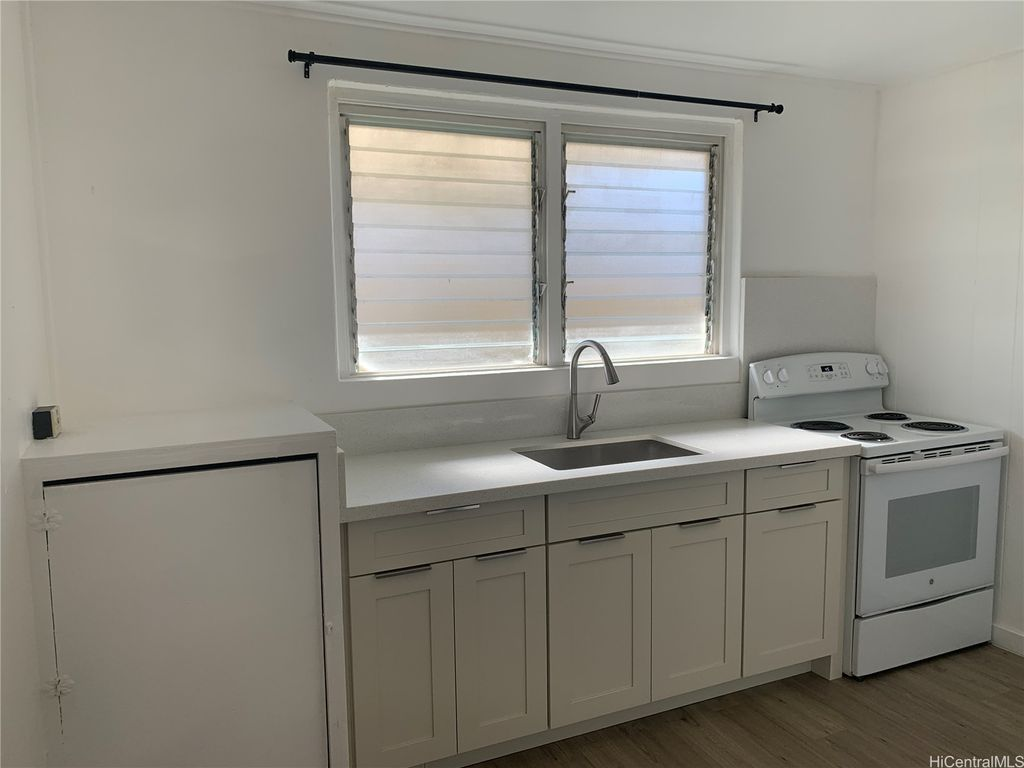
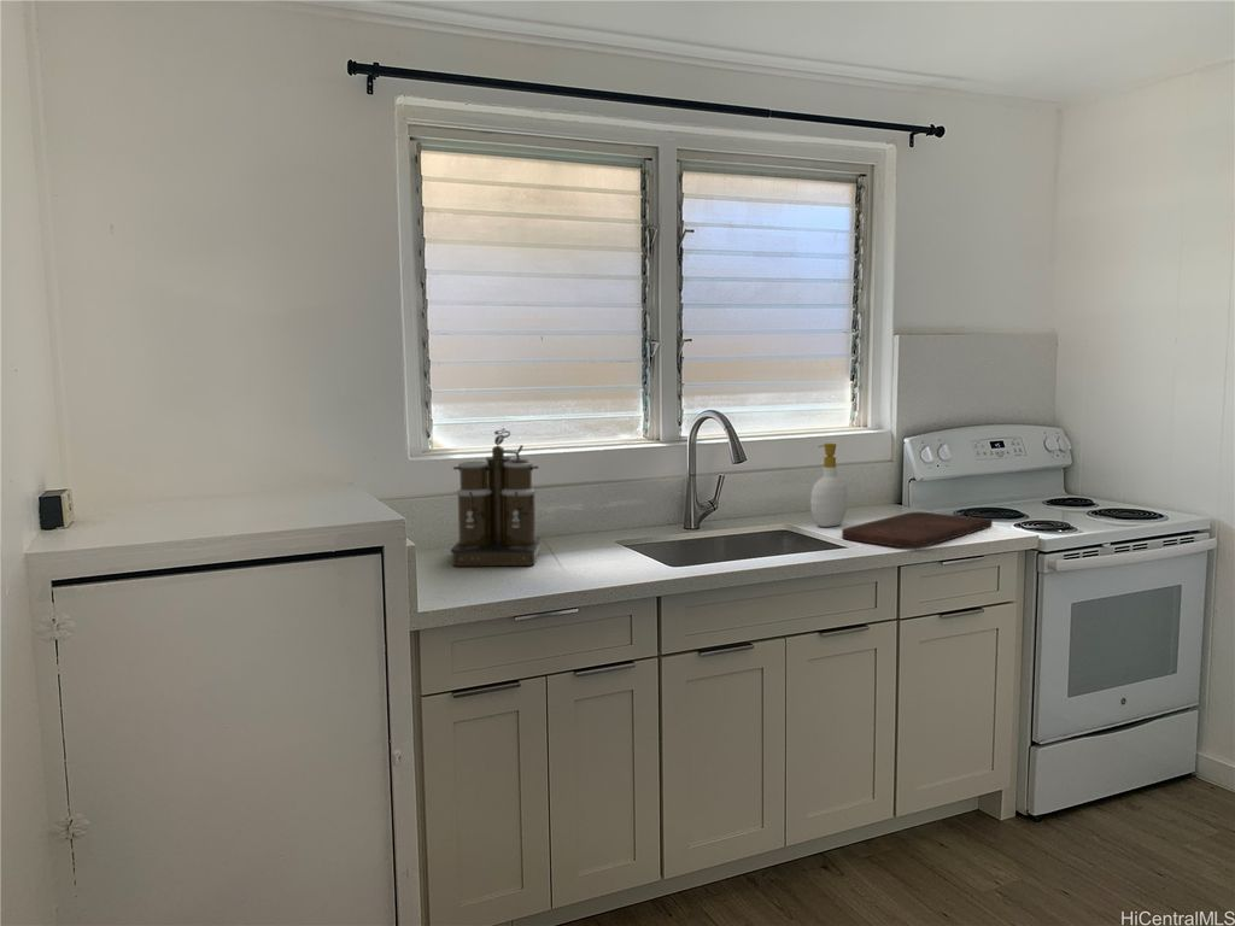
+ soap bottle [809,443,849,528]
+ cutting board [841,511,994,551]
+ coffee maker [449,427,542,567]
